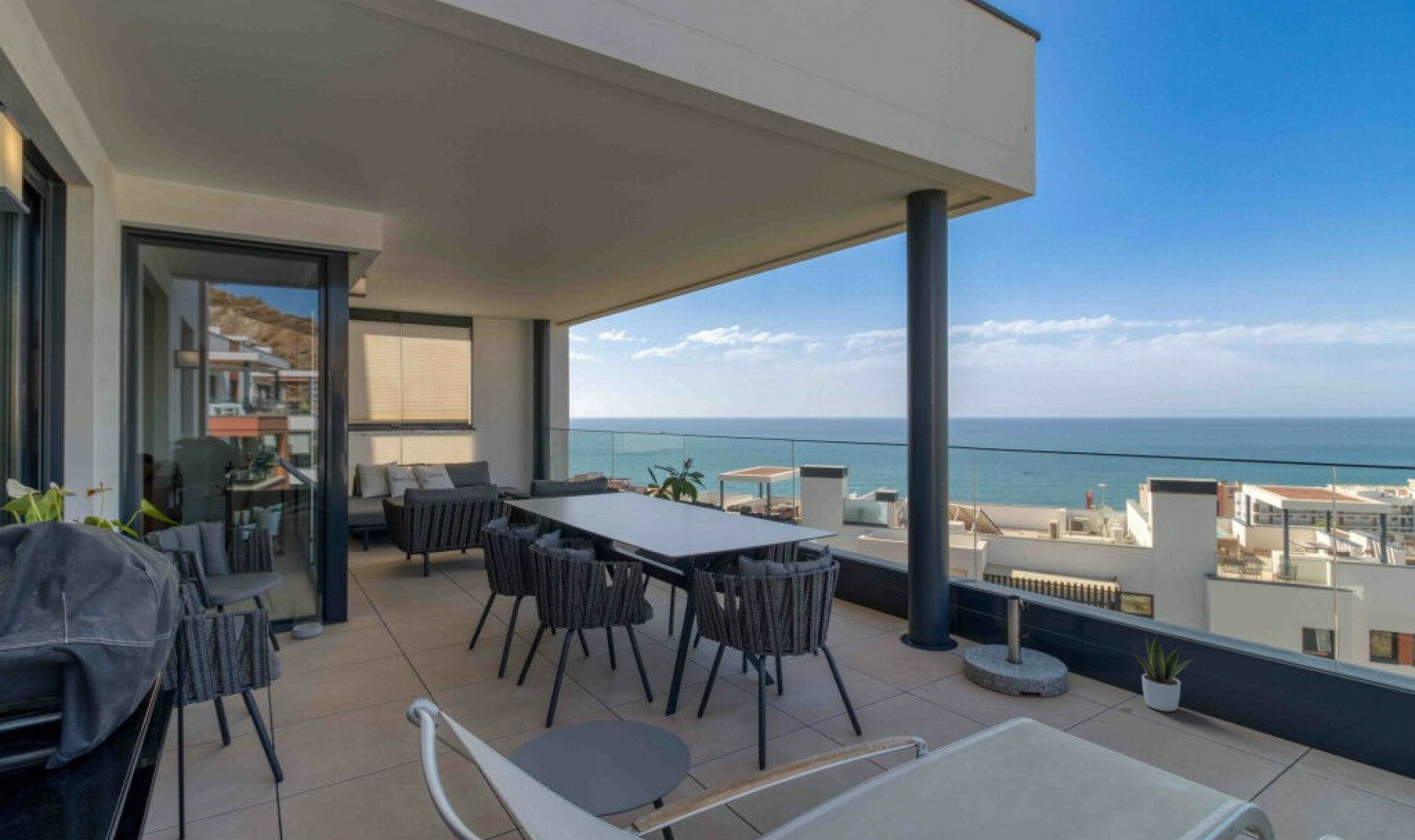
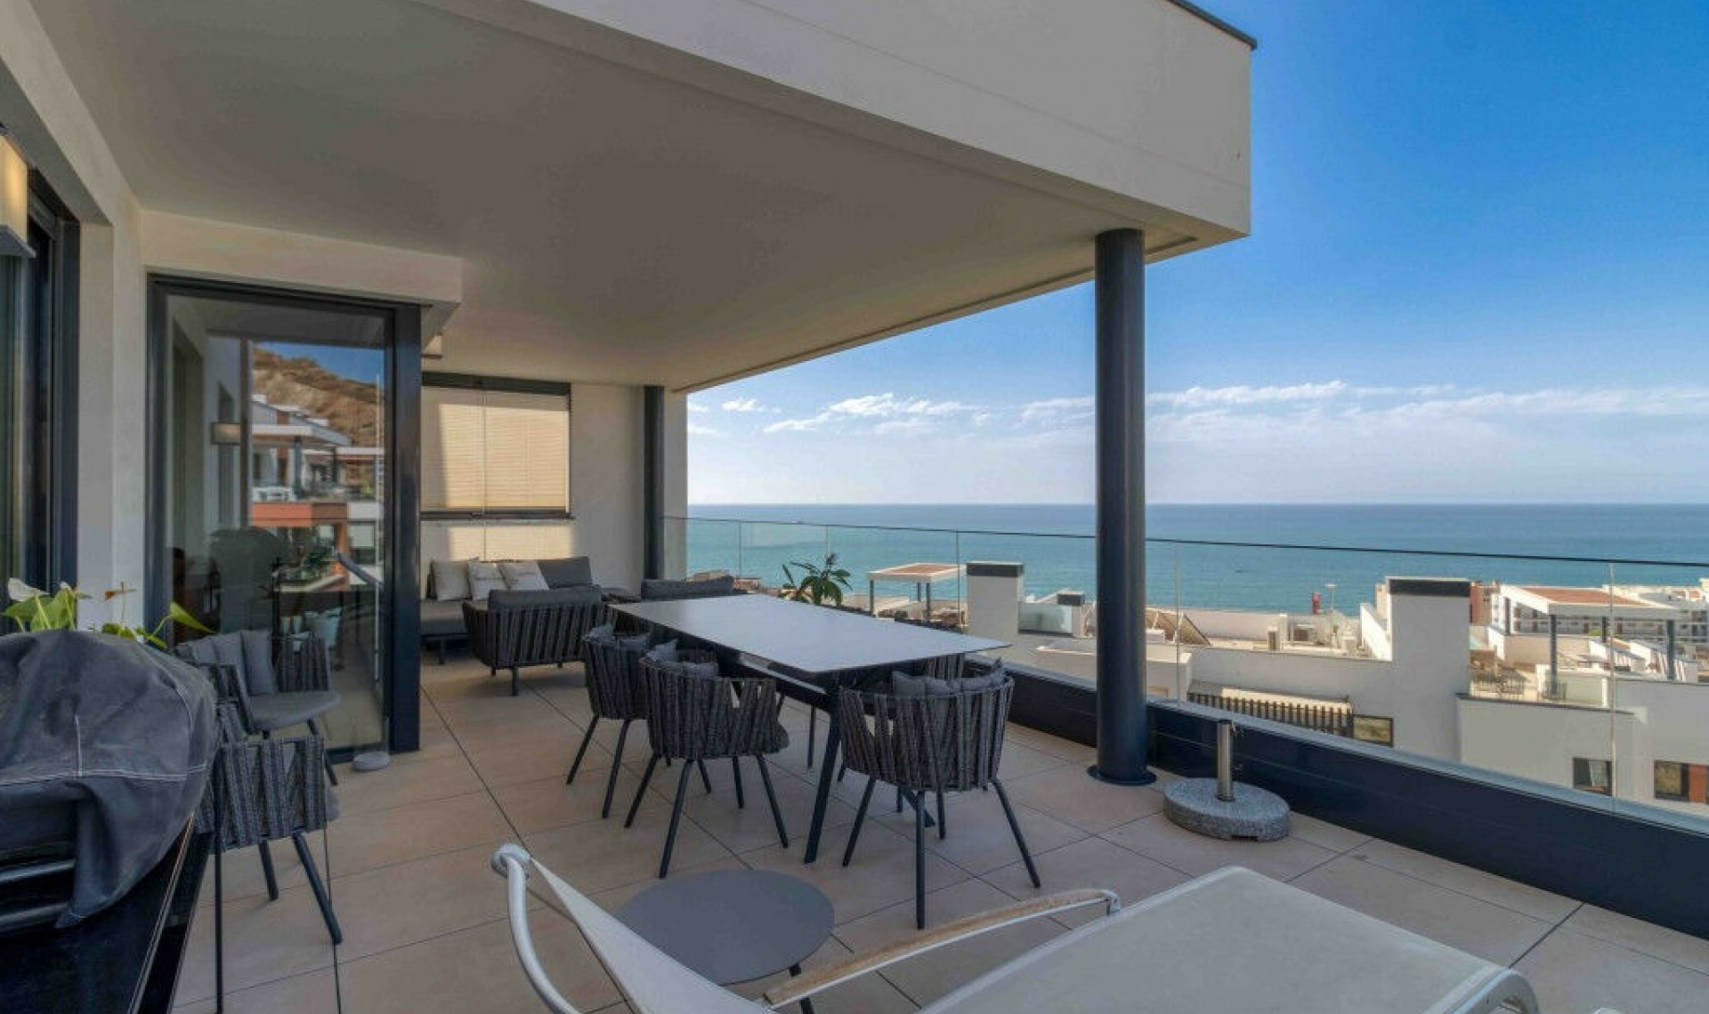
- potted plant [1130,632,1195,713]
